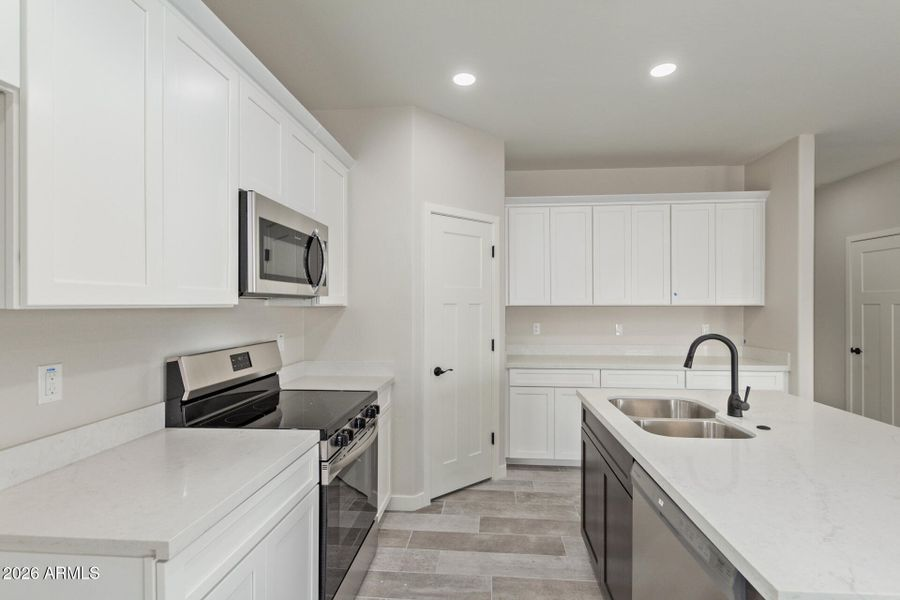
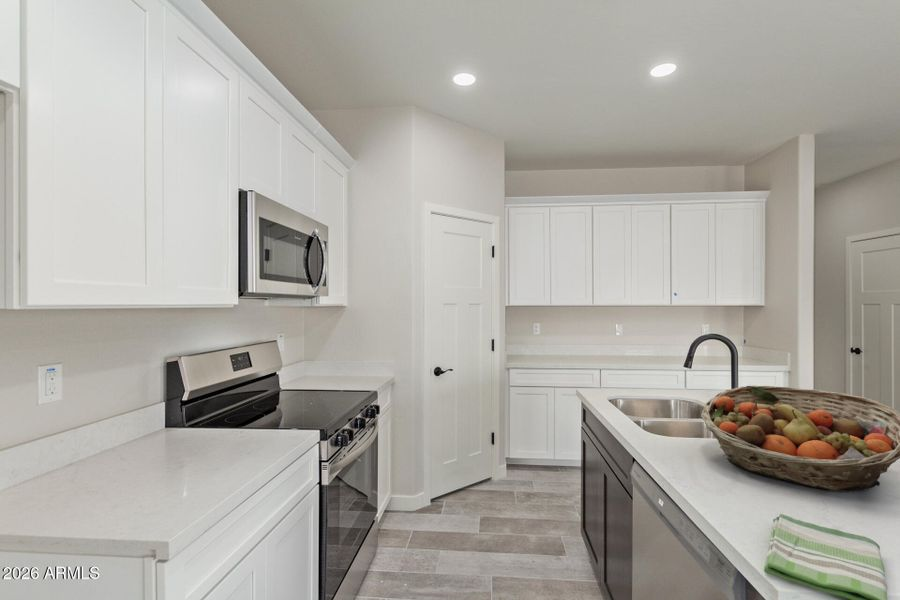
+ dish towel [763,513,888,600]
+ fruit basket [700,385,900,492]
